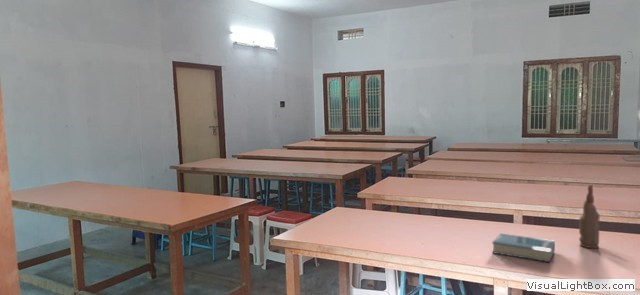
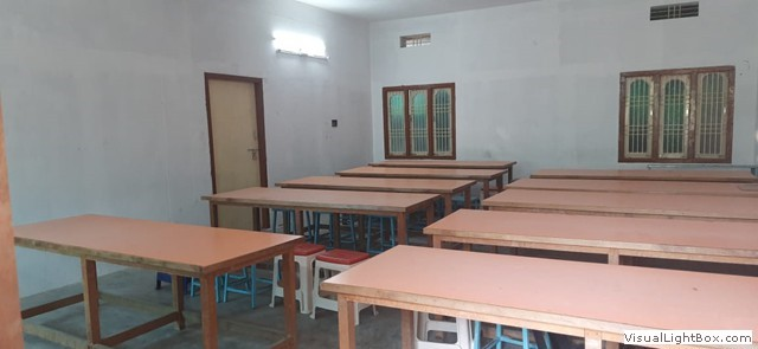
- hardback book [491,233,556,263]
- bottle [578,184,601,249]
